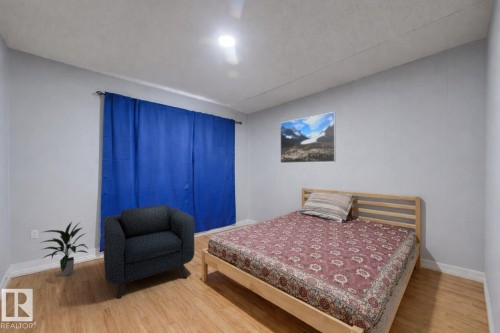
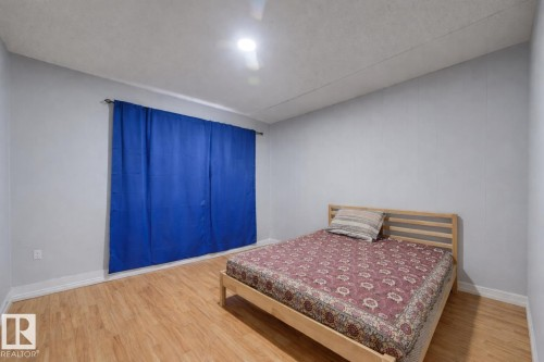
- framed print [279,111,337,164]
- indoor plant [39,221,89,277]
- armchair [102,204,195,300]
